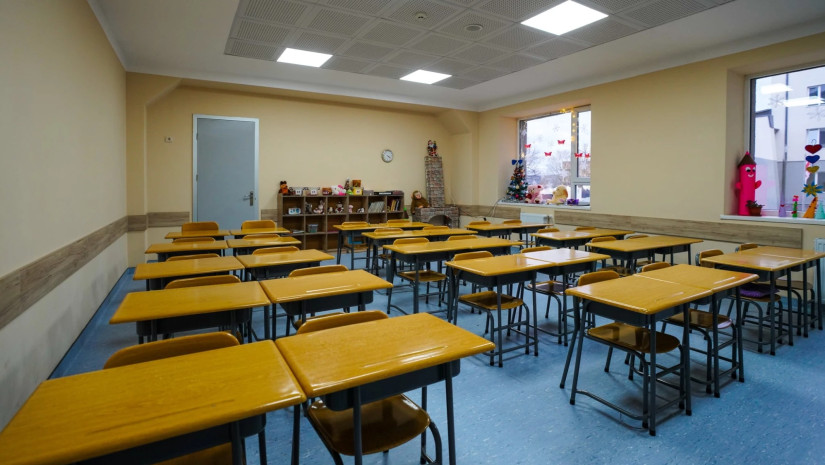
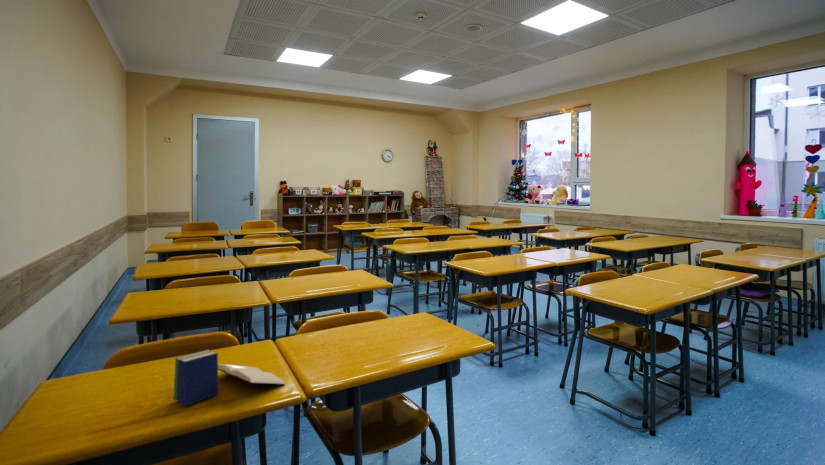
+ book [173,348,286,407]
